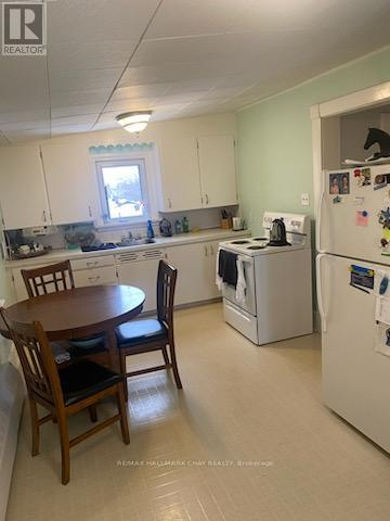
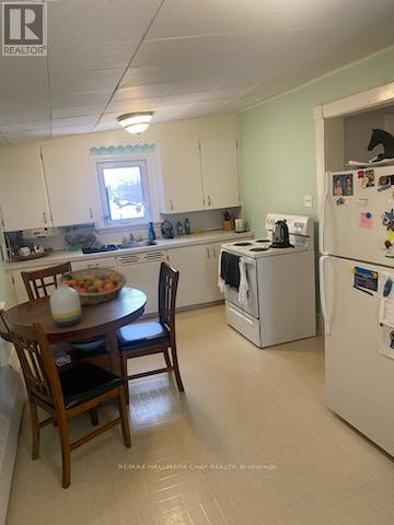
+ vase [49,284,82,327]
+ fruit basket [56,266,128,307]
